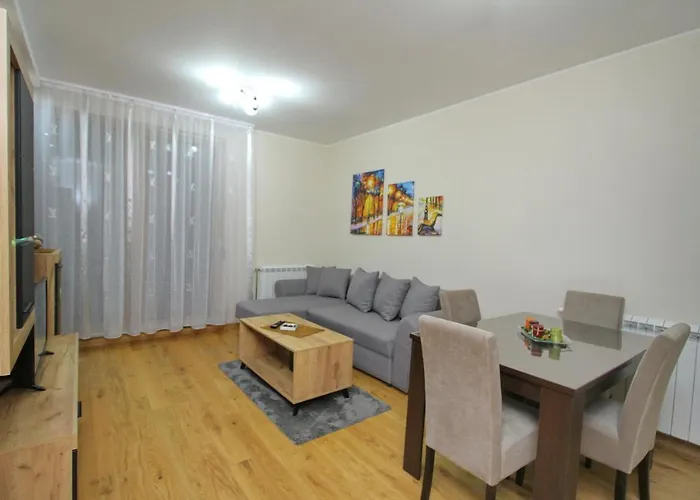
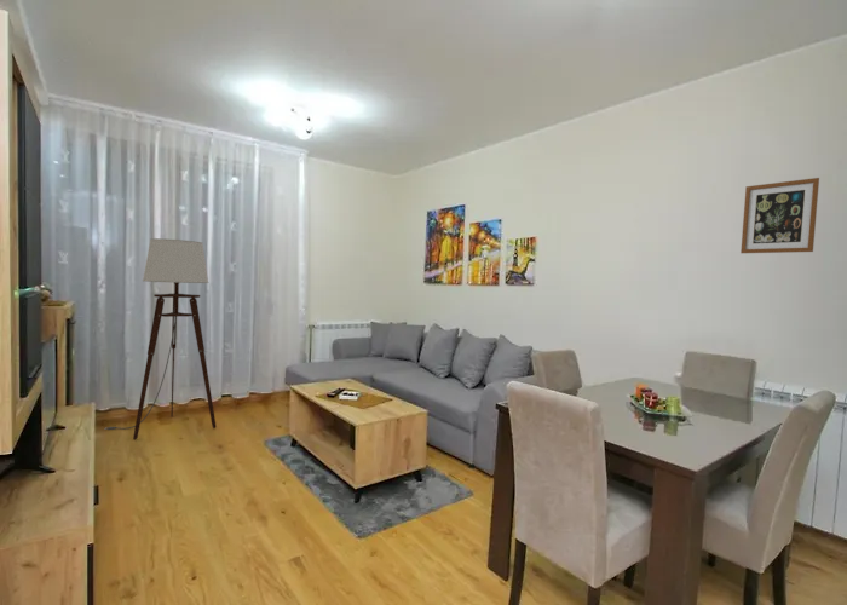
+ floor lamp [103,237,218,440]
+ wall art [739,177,820,254]
